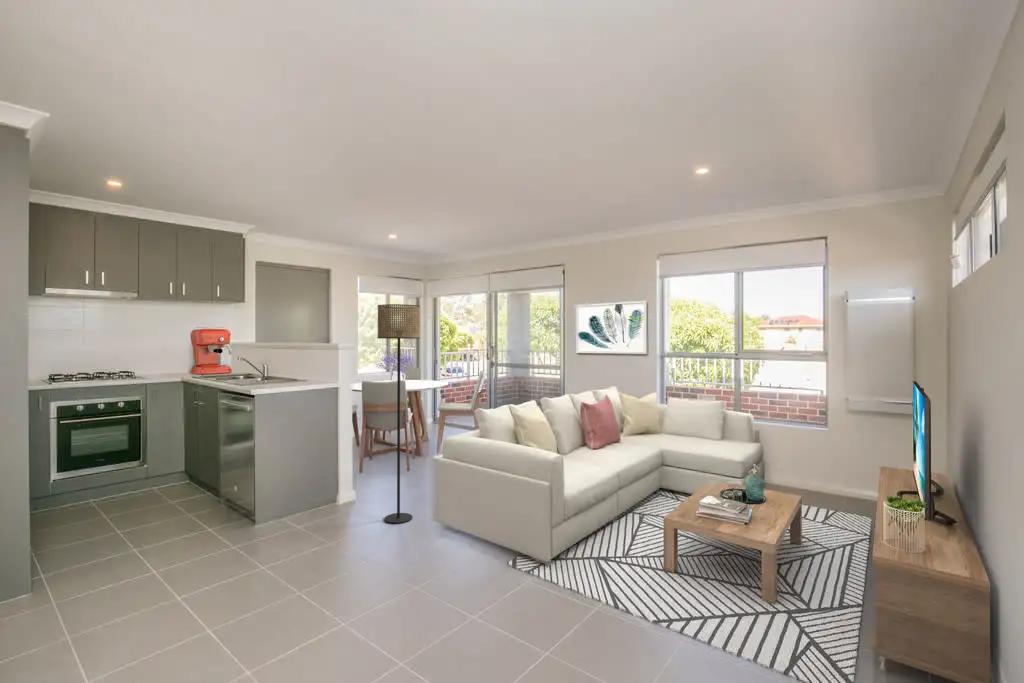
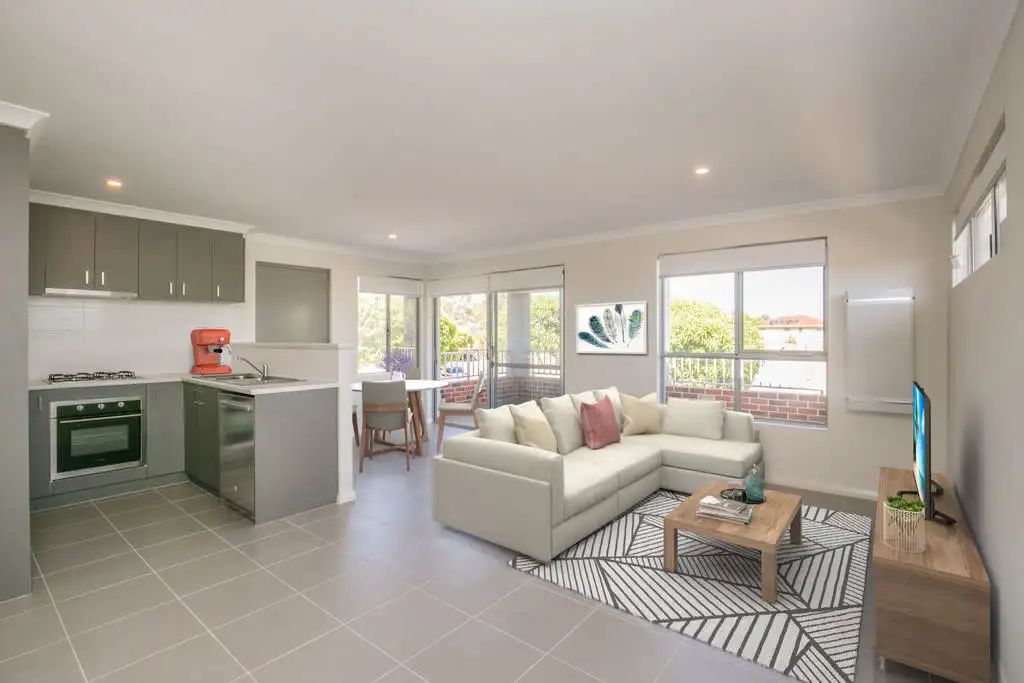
- floor lamp [376,303,421,524]
